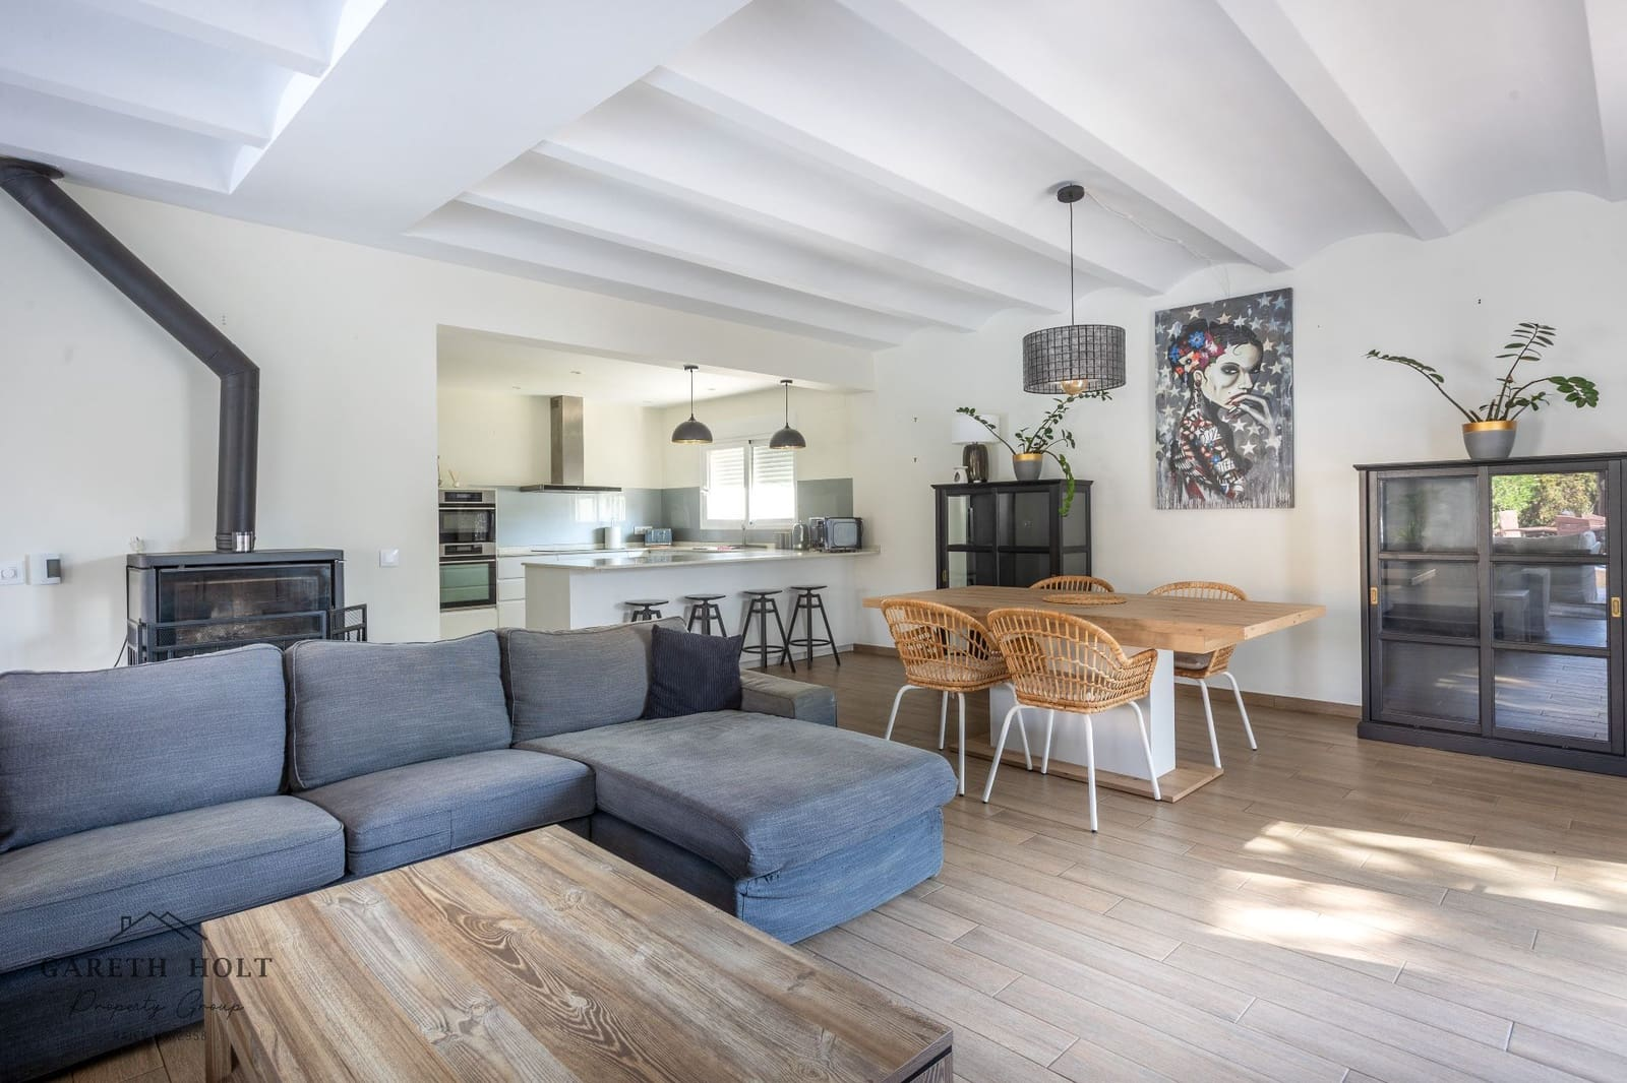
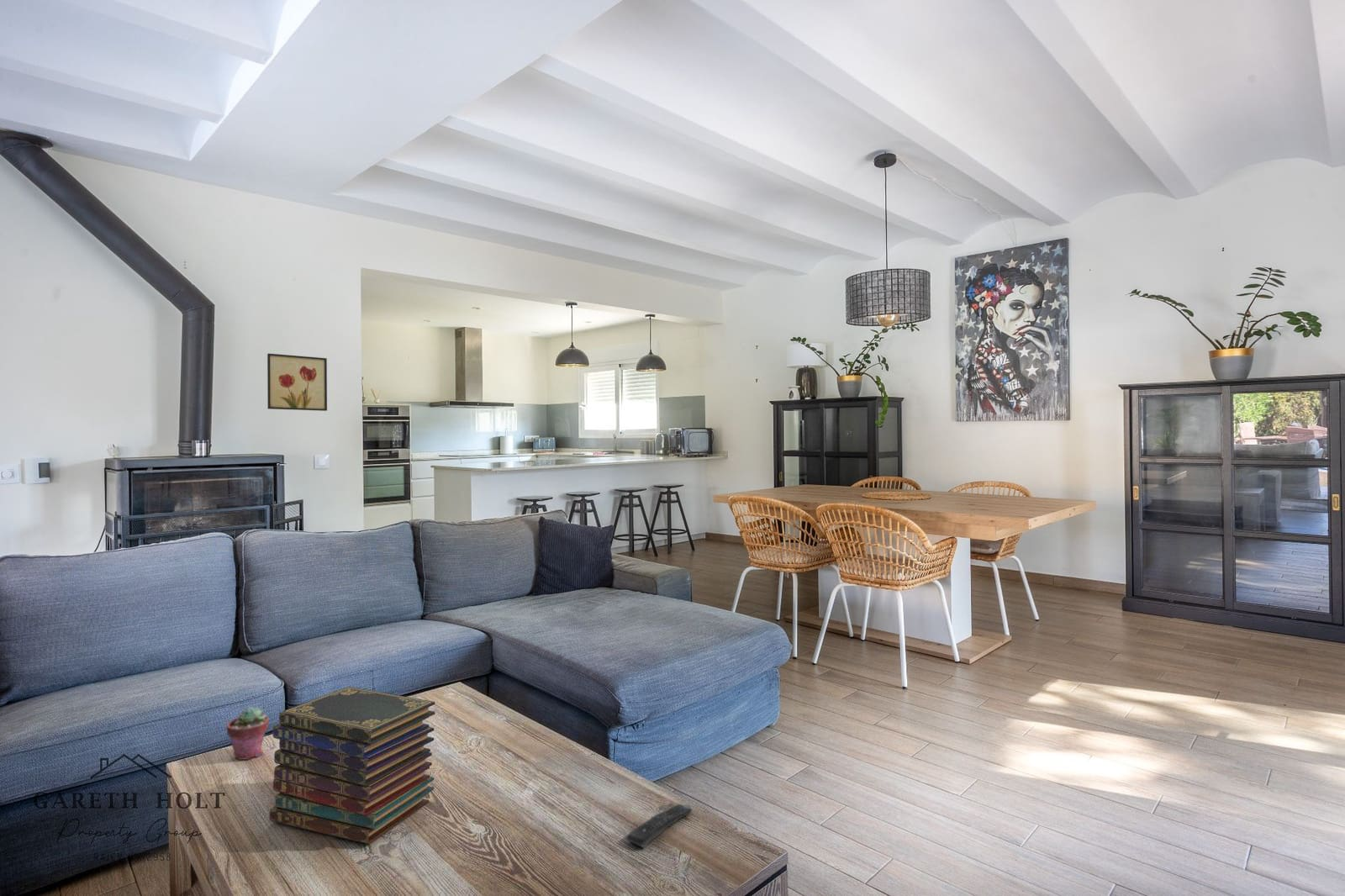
+ remote control [626,804,693,848]
+ wall art [266,353,328,412]
+ book stack [269,686,435,845]
+ potted succulent [226,706,270,761]
